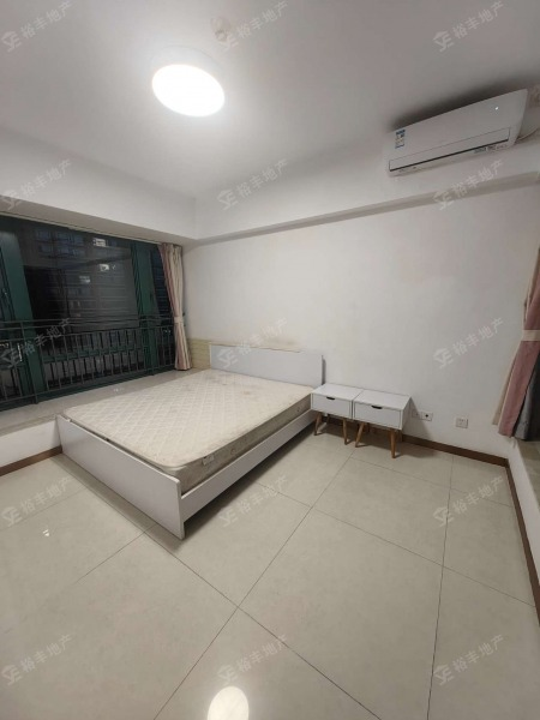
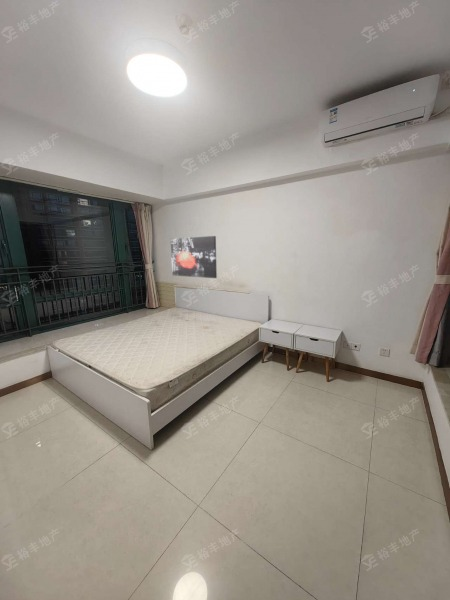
+ wall art [169,235,218,279]
